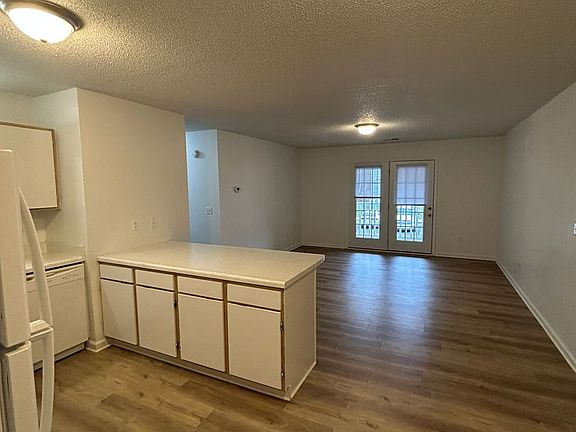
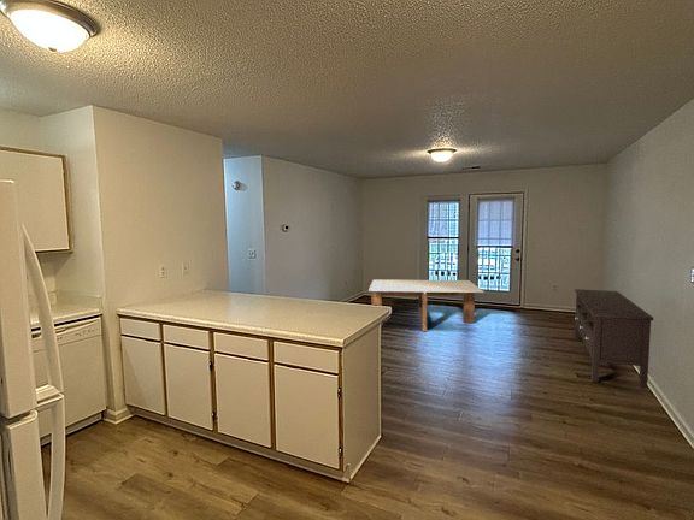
+ media console [574,288,654,390]
+ dining table [367,278,486,332]
